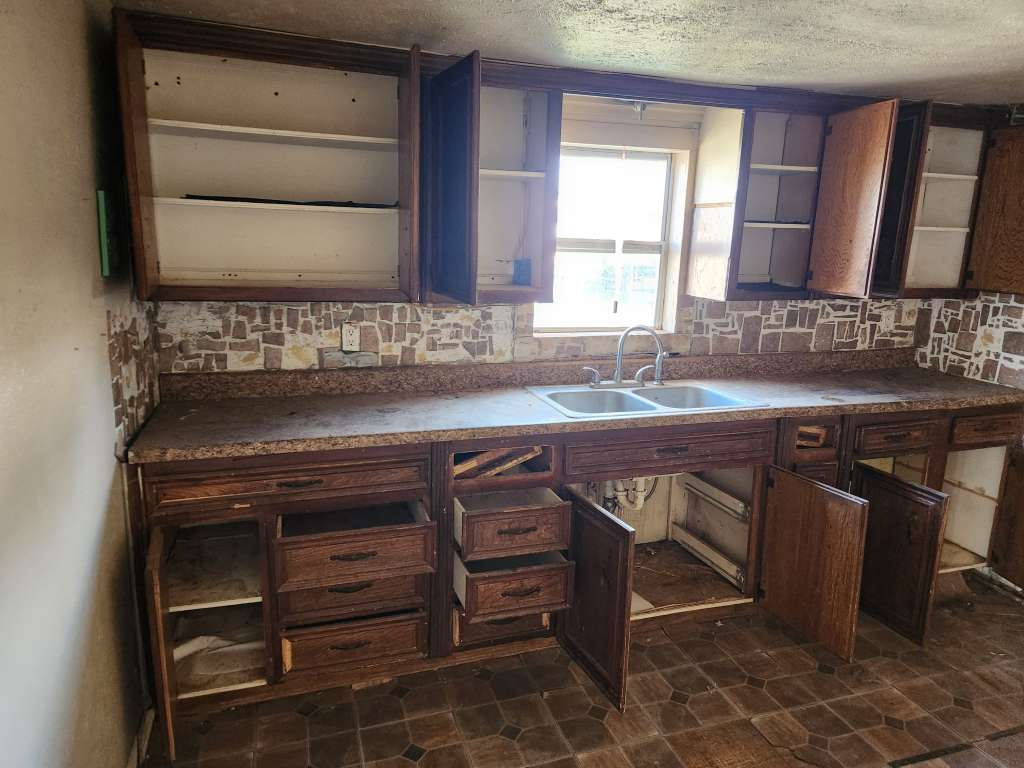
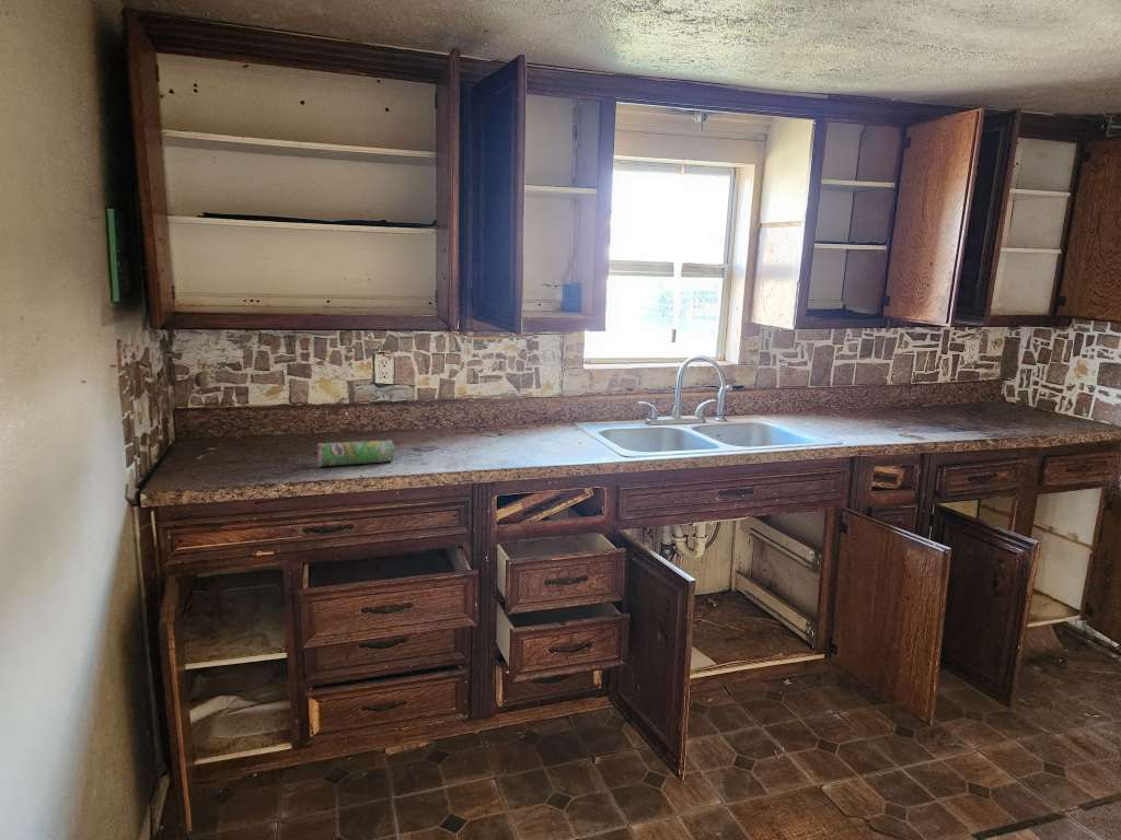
+ paper towel roll [316,439,395,468]
